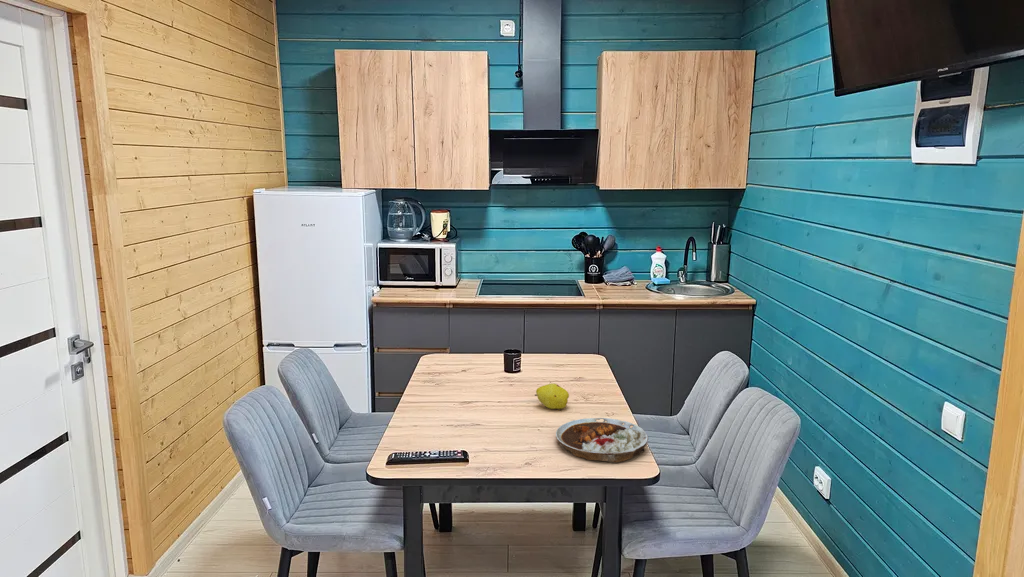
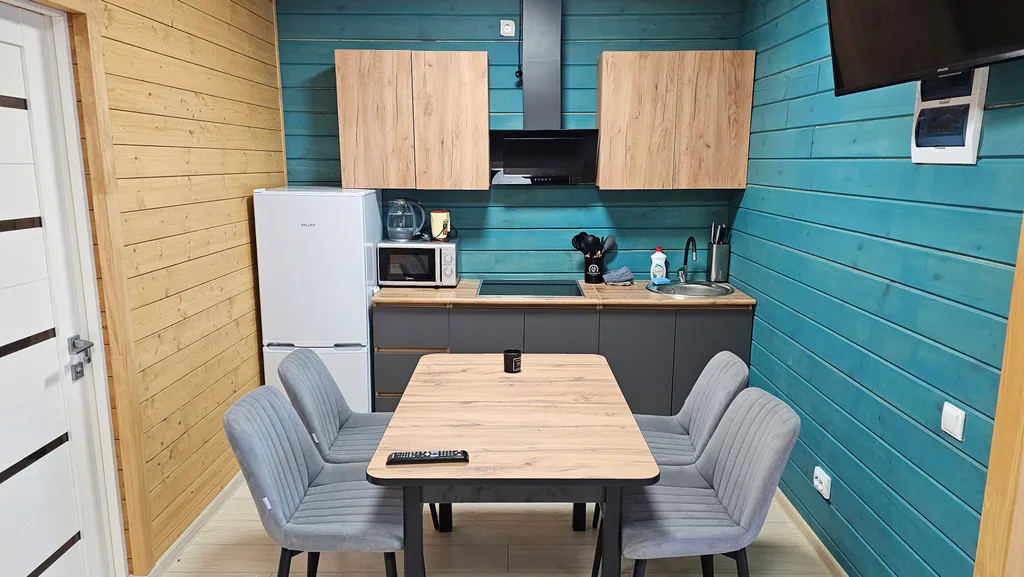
- fruit [534,383,570,410]
- plate [555,417,649,463]
